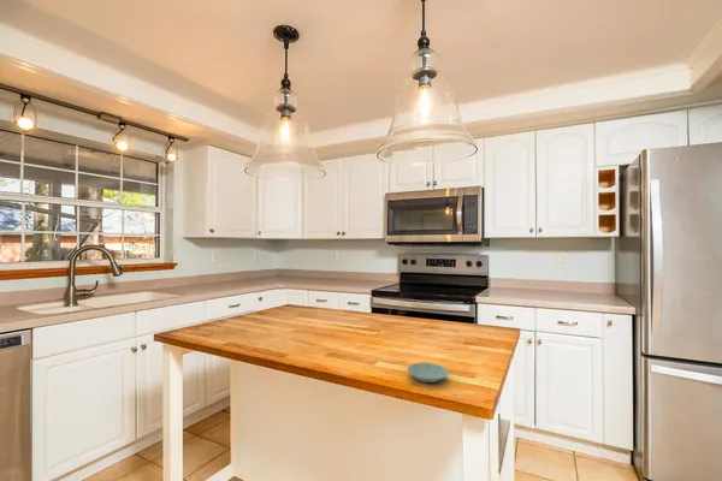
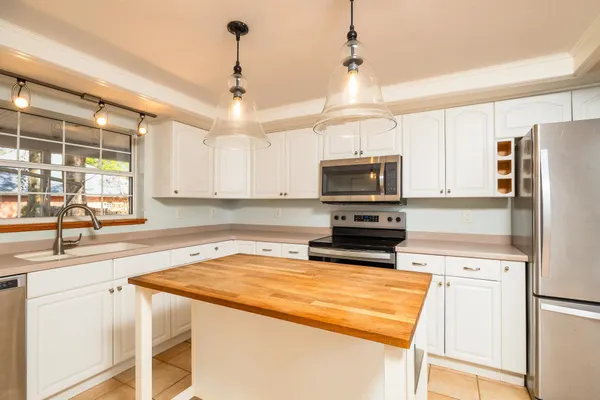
- saucer [407,362,450,384]
